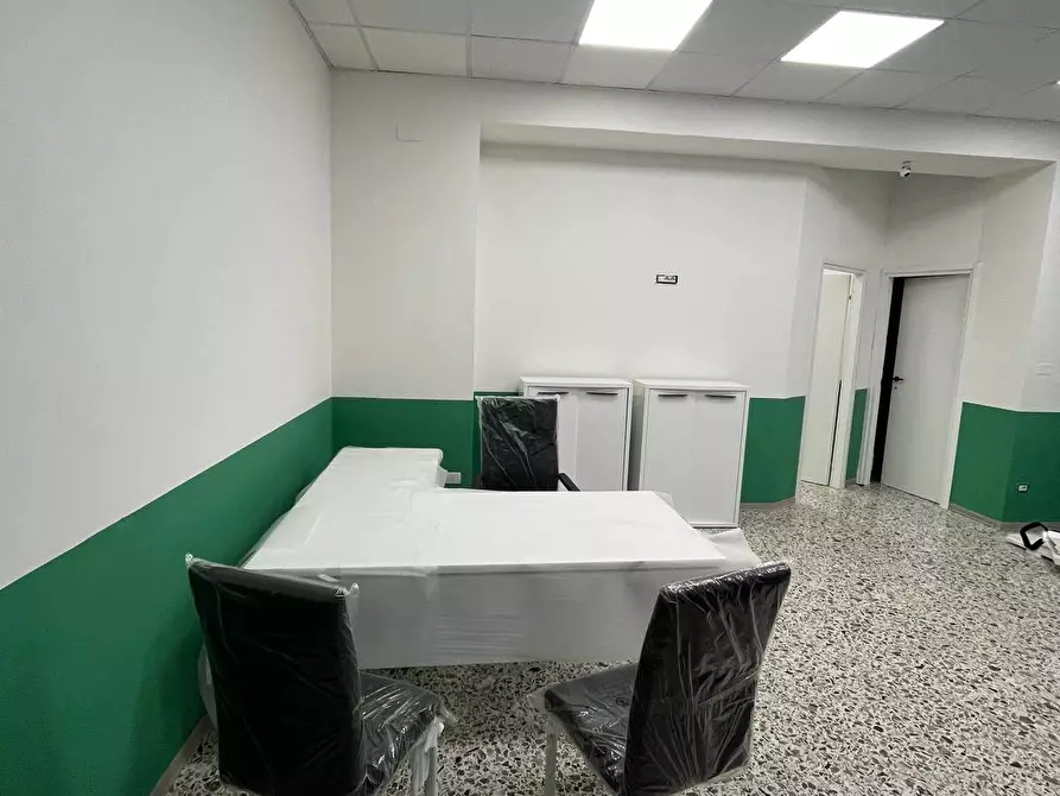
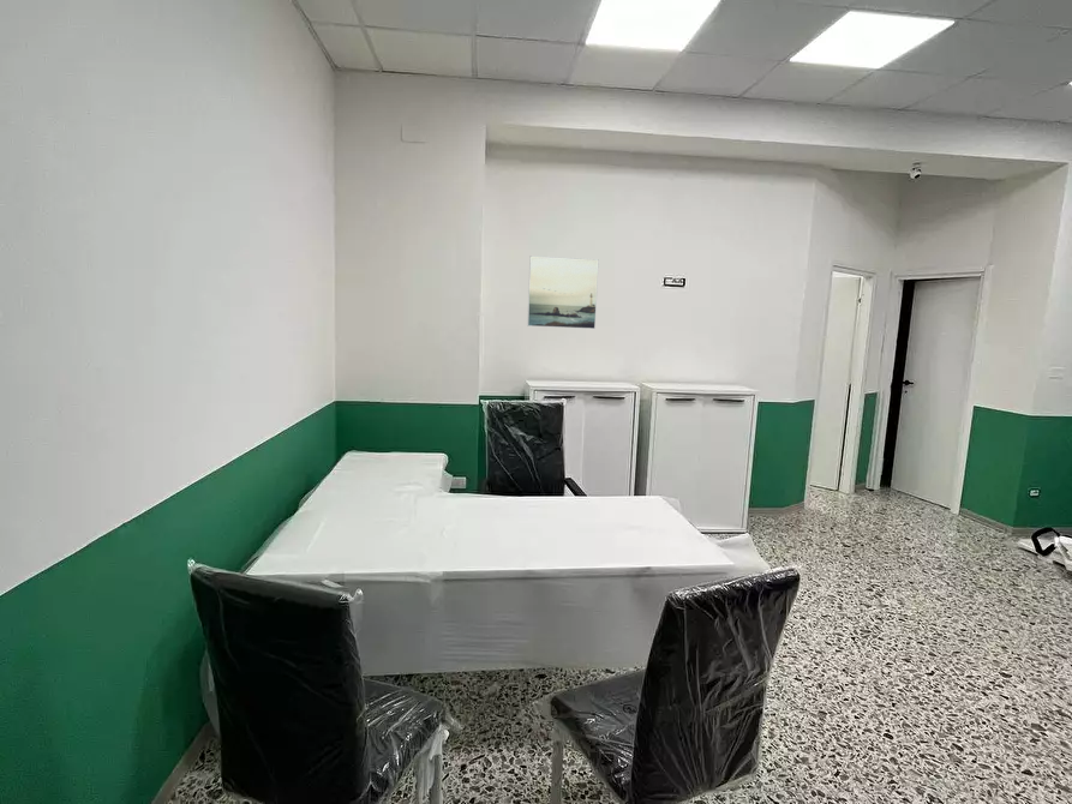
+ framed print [526,254,600,330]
